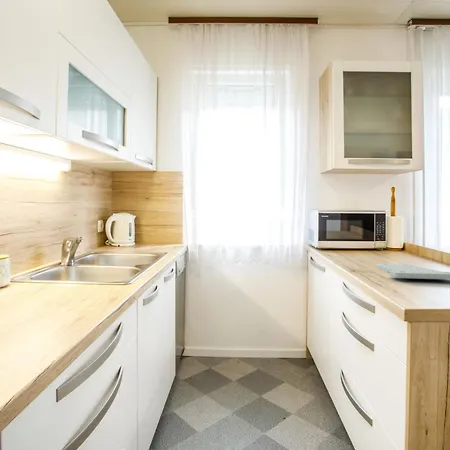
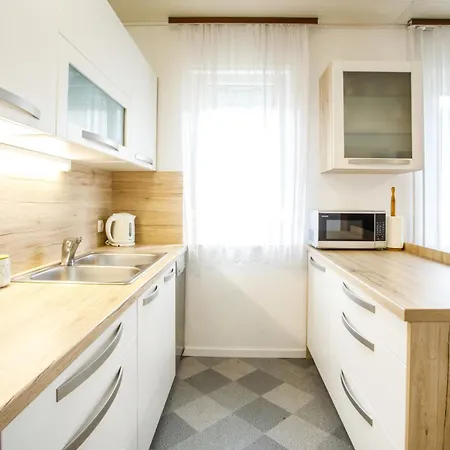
- cutting board [374,263,450,281]
